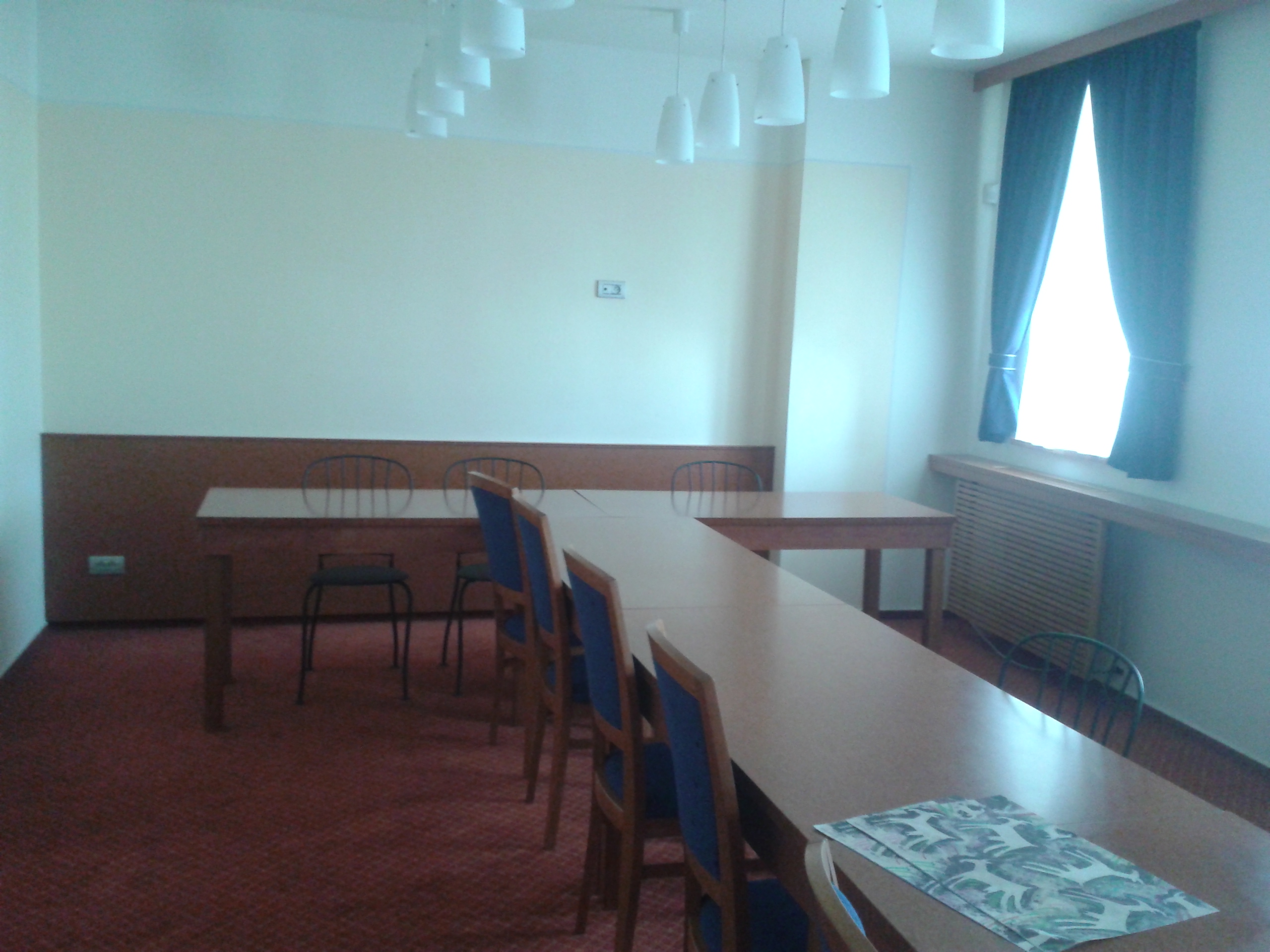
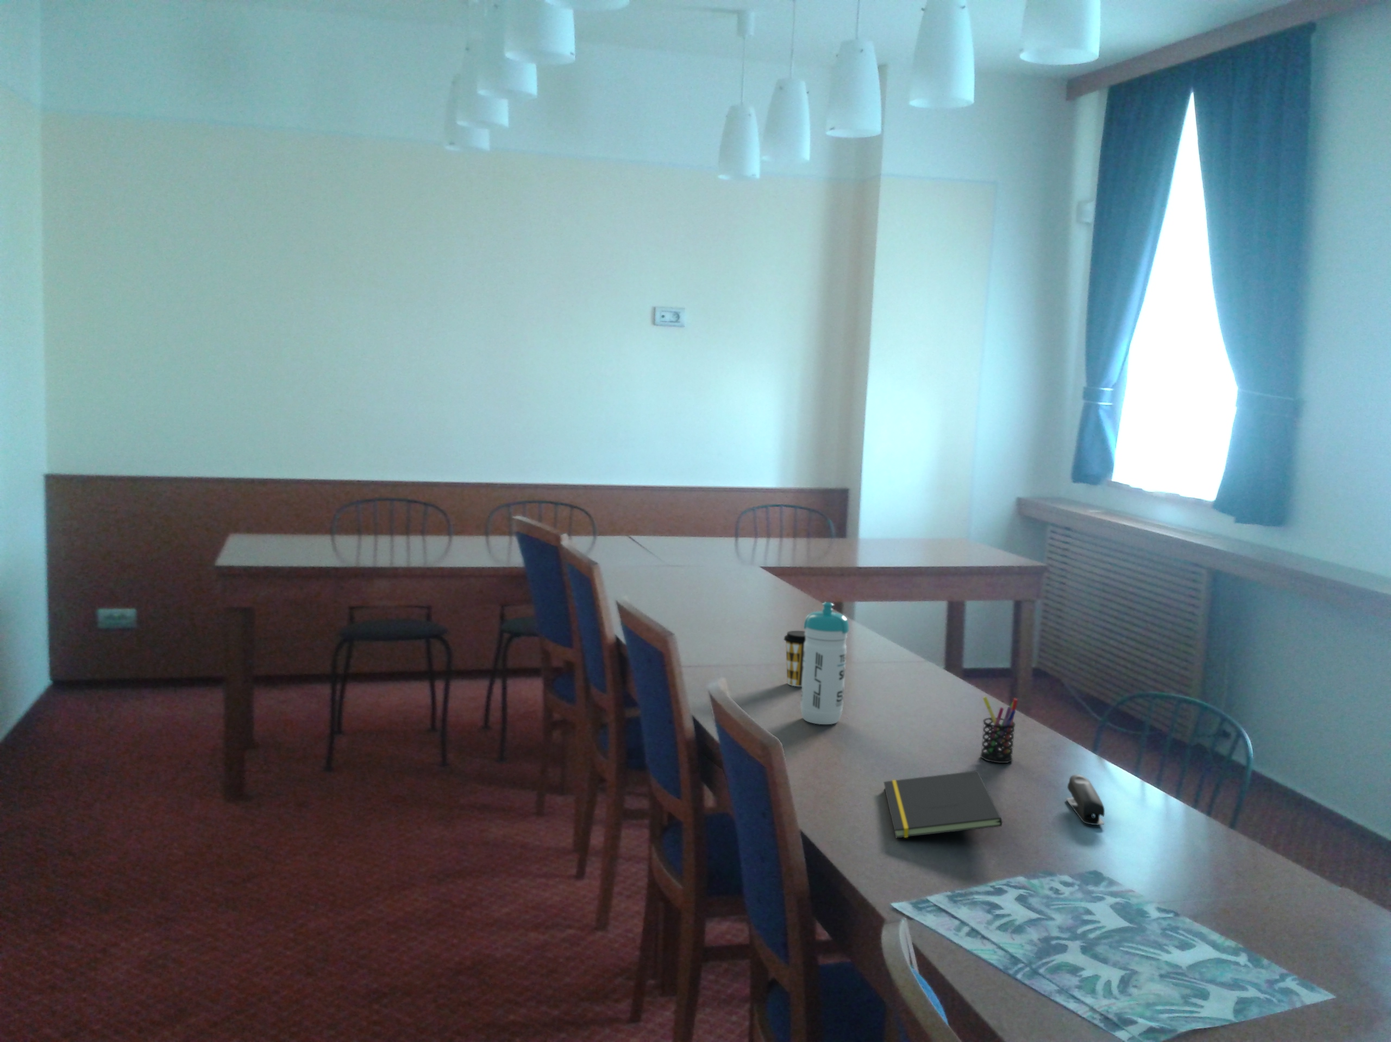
+ stapler [1065,774,1105,825]
+ notepad [883,771,1003,838]
+ coffee cup [783,630,806,687]
+ pen holder [979,696,1019,764]
+ water bottle [800,601,850,725]
